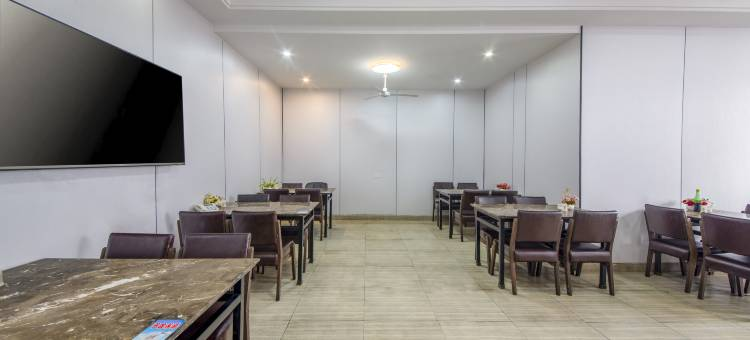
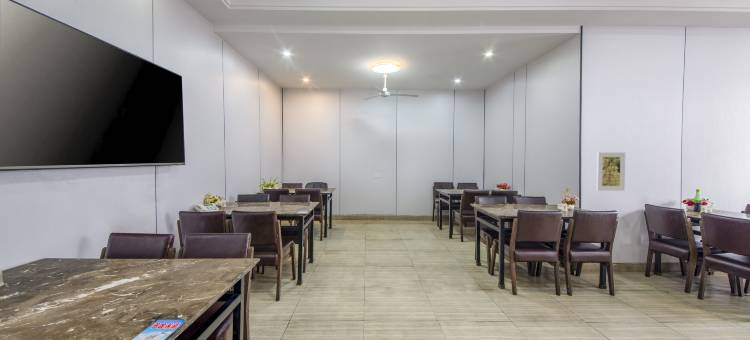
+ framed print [596,151,626,192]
